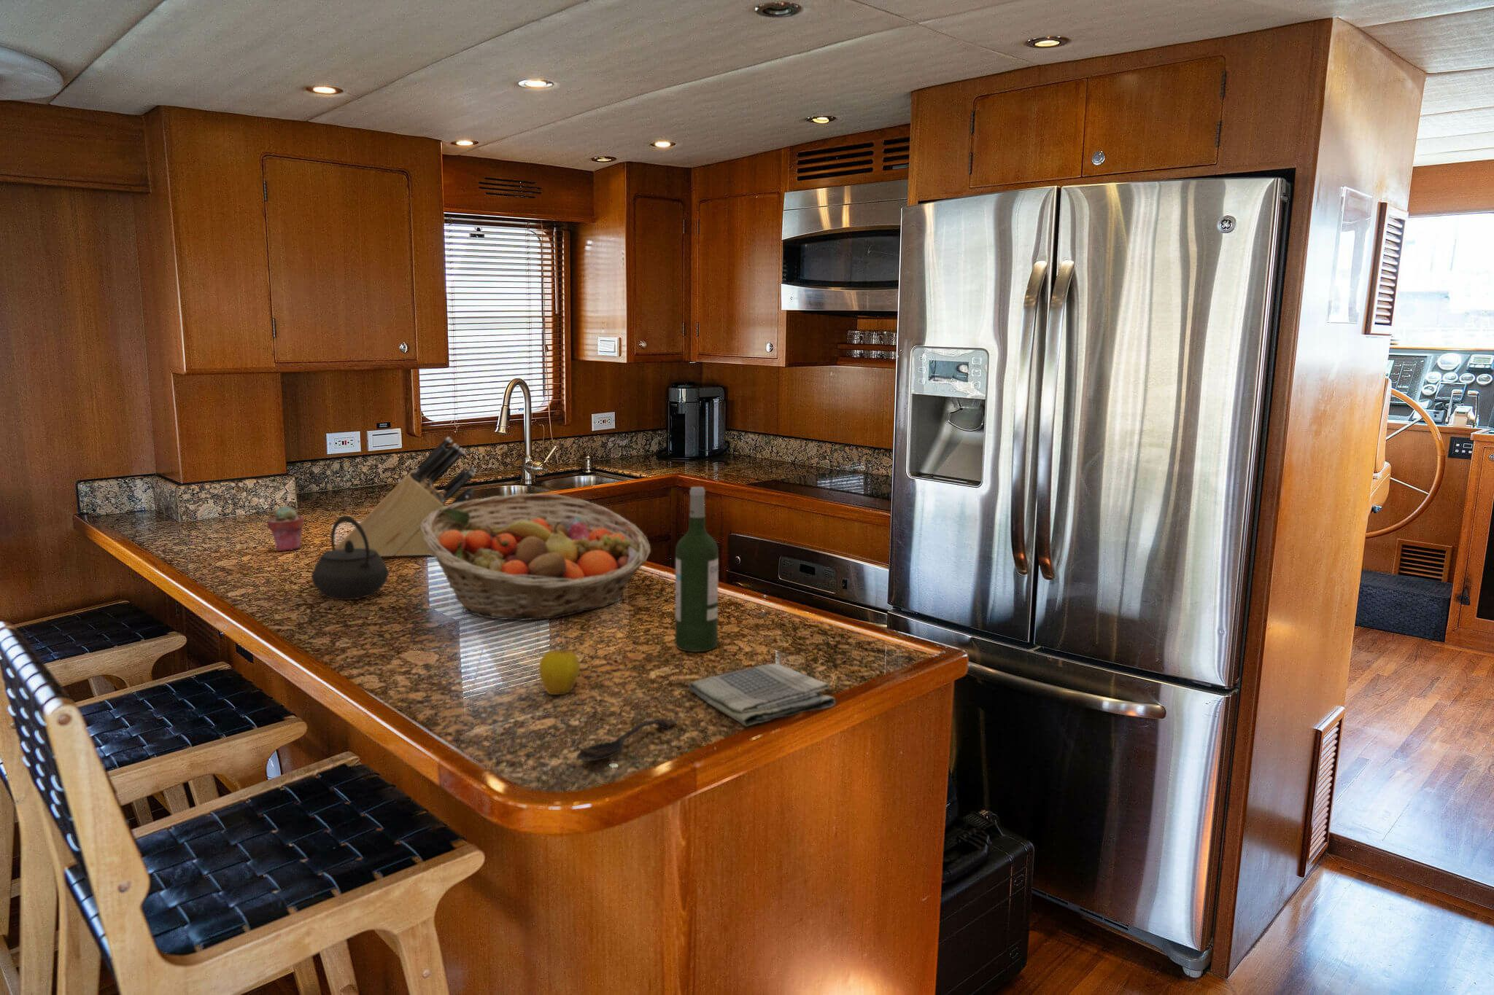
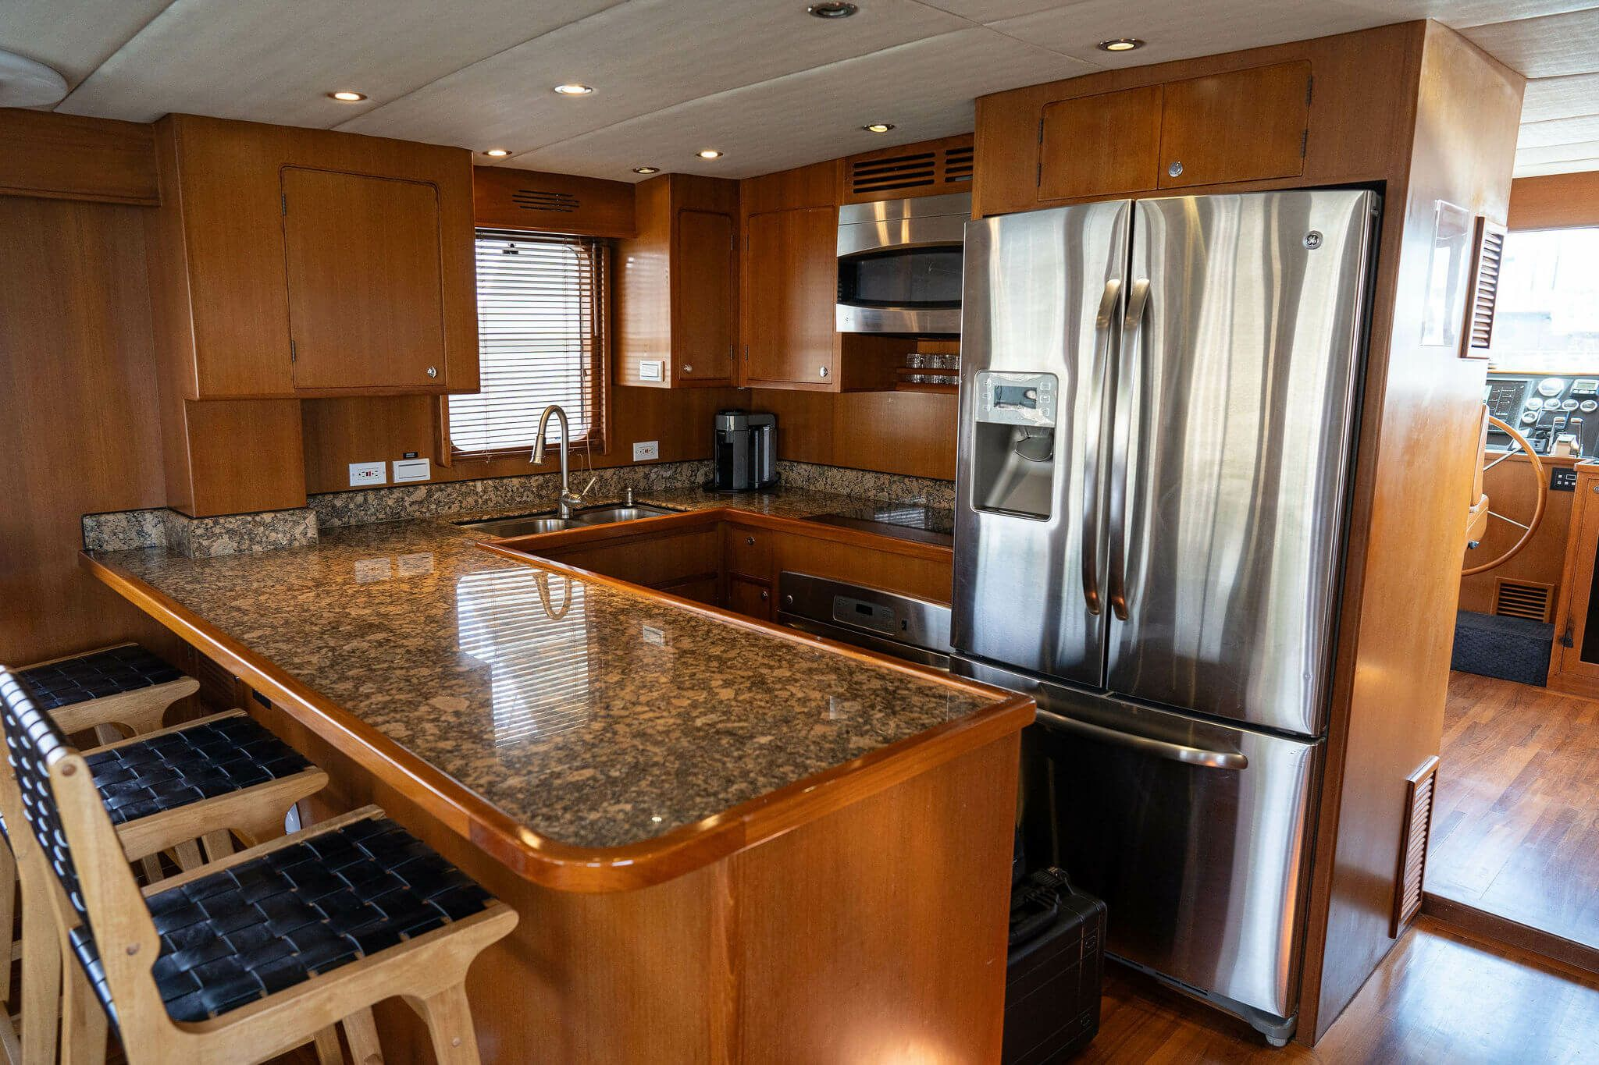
- spoon [575,718,676,762]
- kettle [311,515,390,601]
- potted succulent [267,505,305,552]
- wine bottle [674,486,720,652]
- fruit basket [421,493,651,621]
- knife block [334,436,478,556]
- apple [539,644,581,695]
- dish towel [688,663,836,727]
